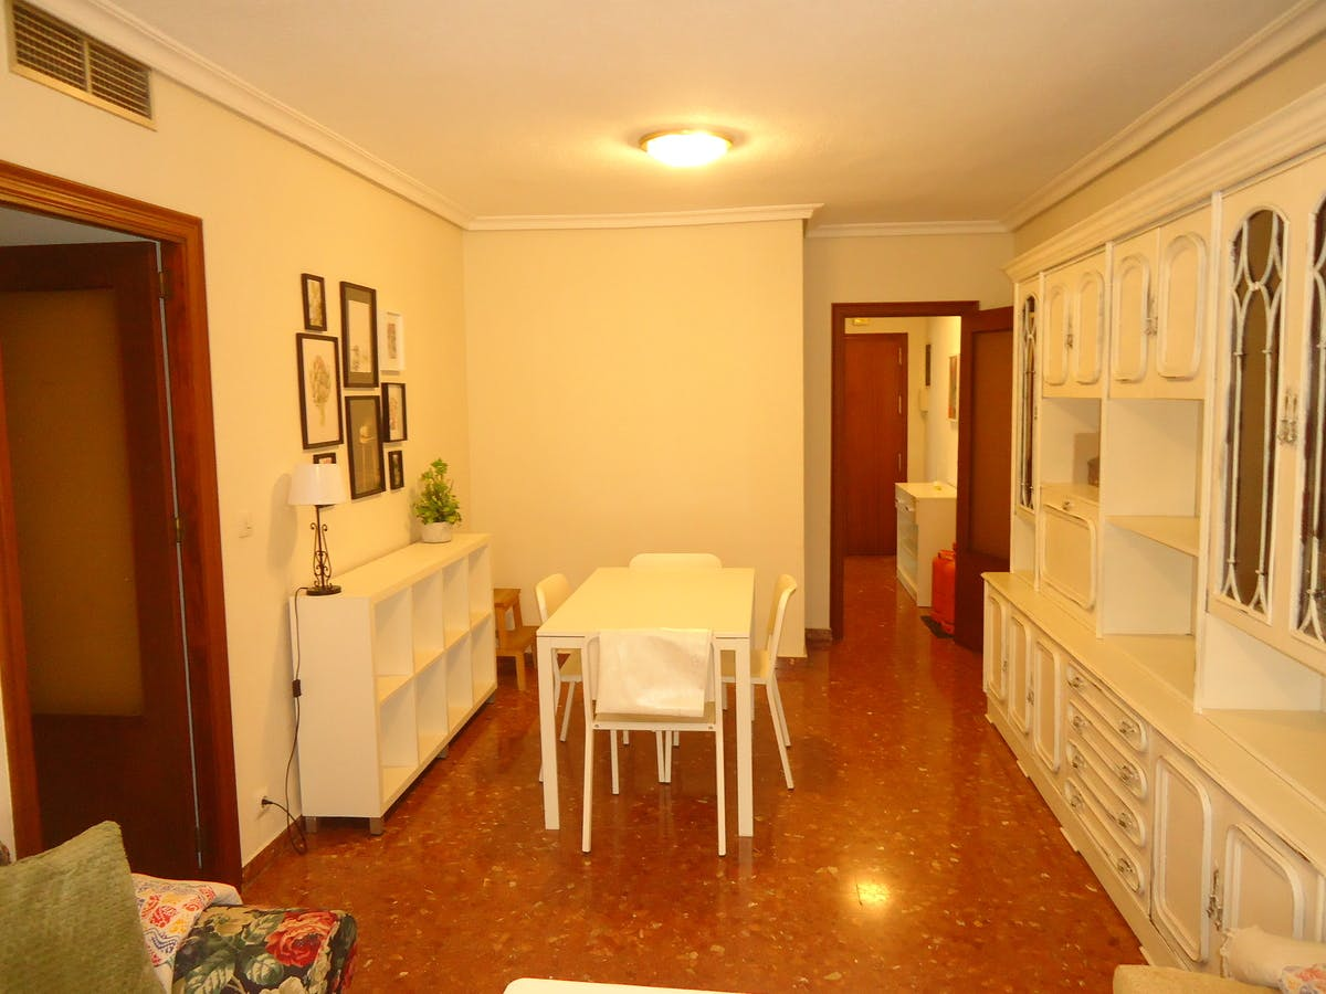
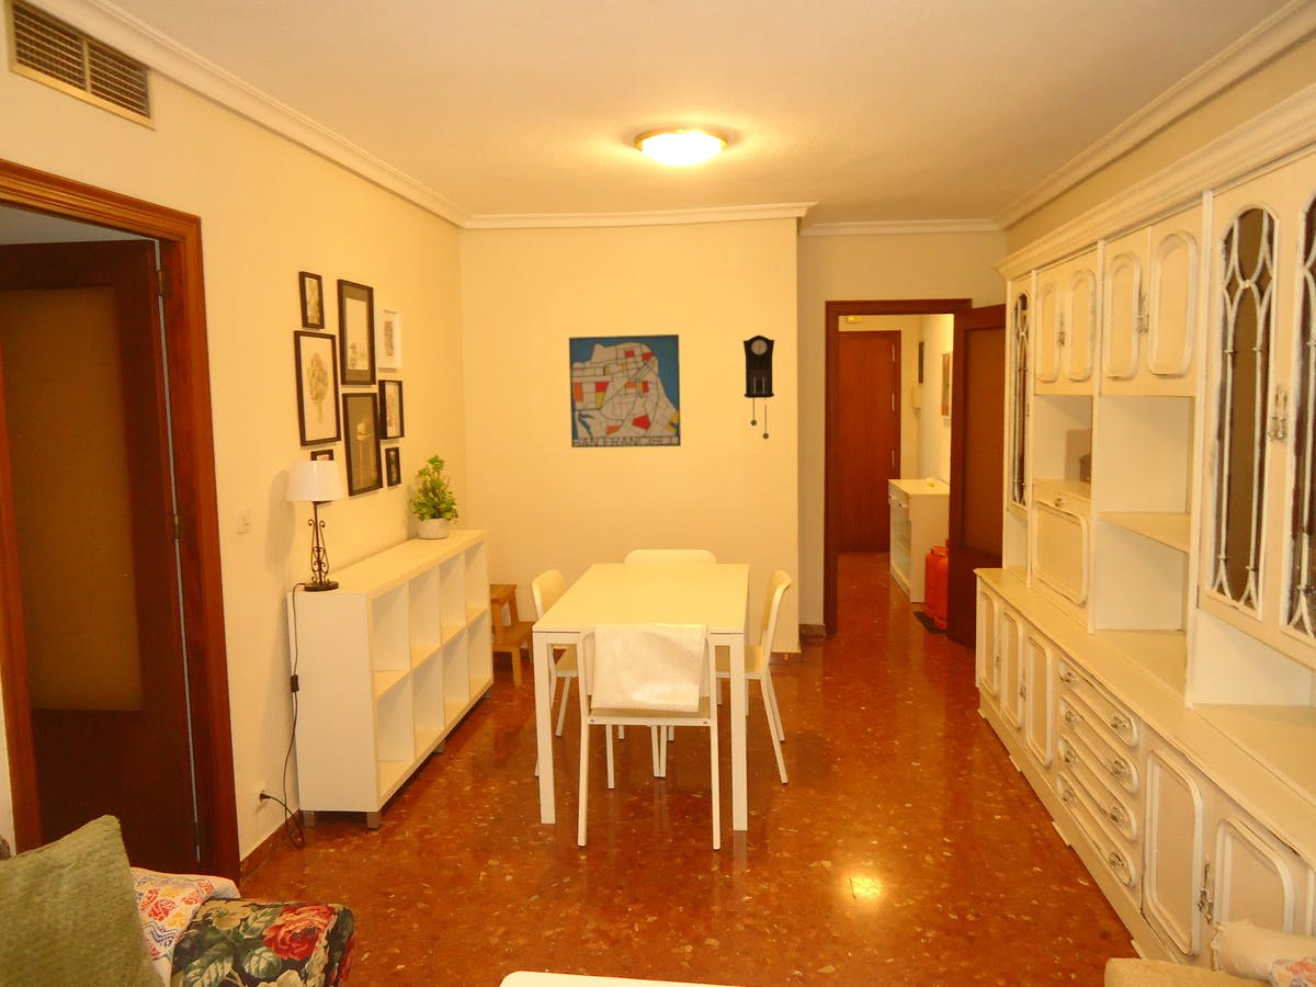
+ wall art [568,333,682,449]
+ pendulum clock [742,334,775,440]
